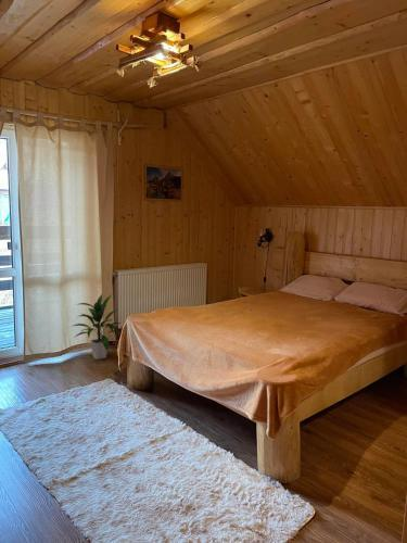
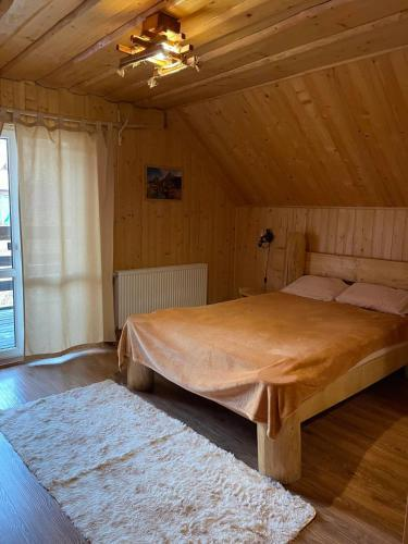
- indoor plant [69,293,123,361]
